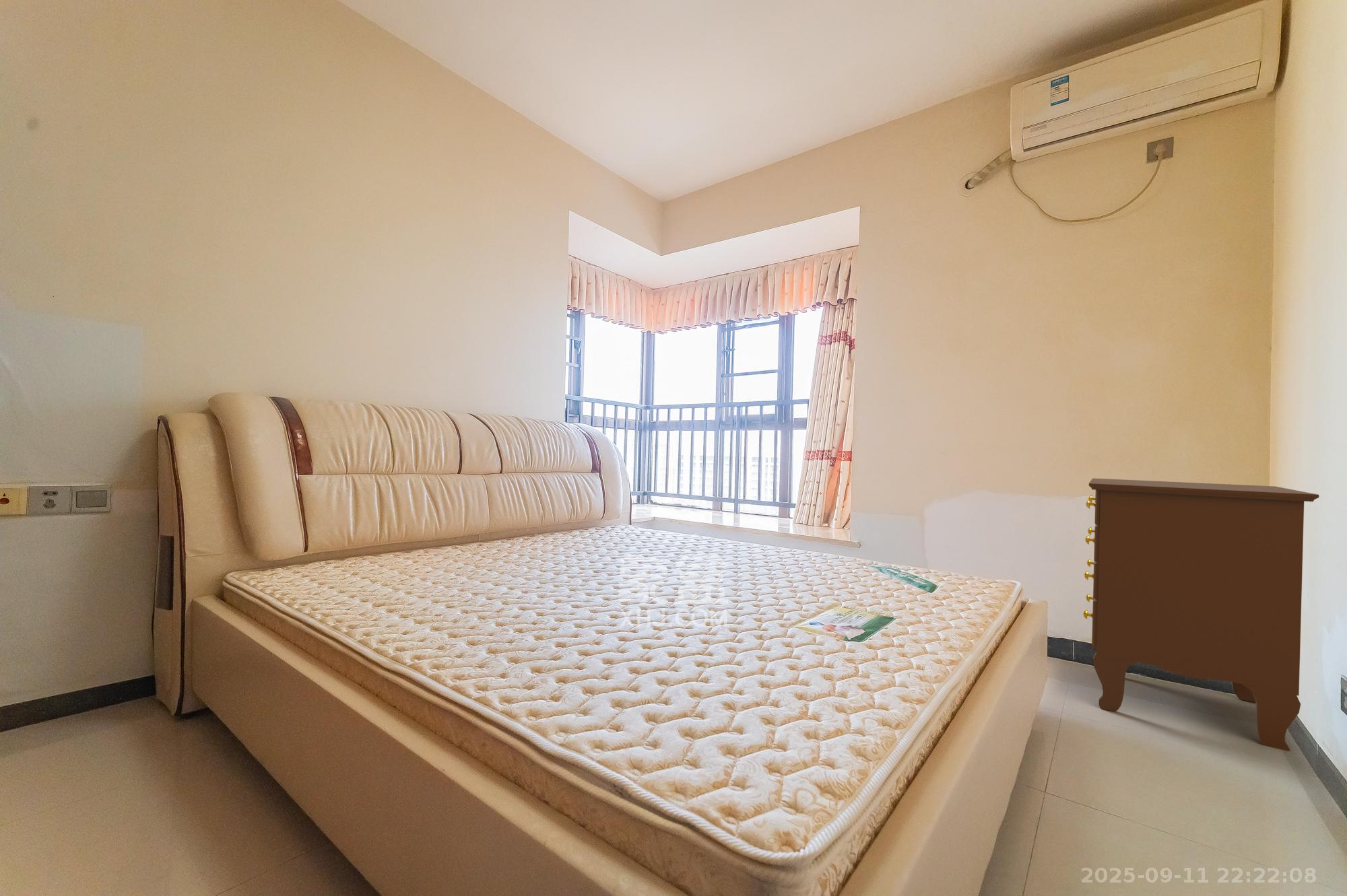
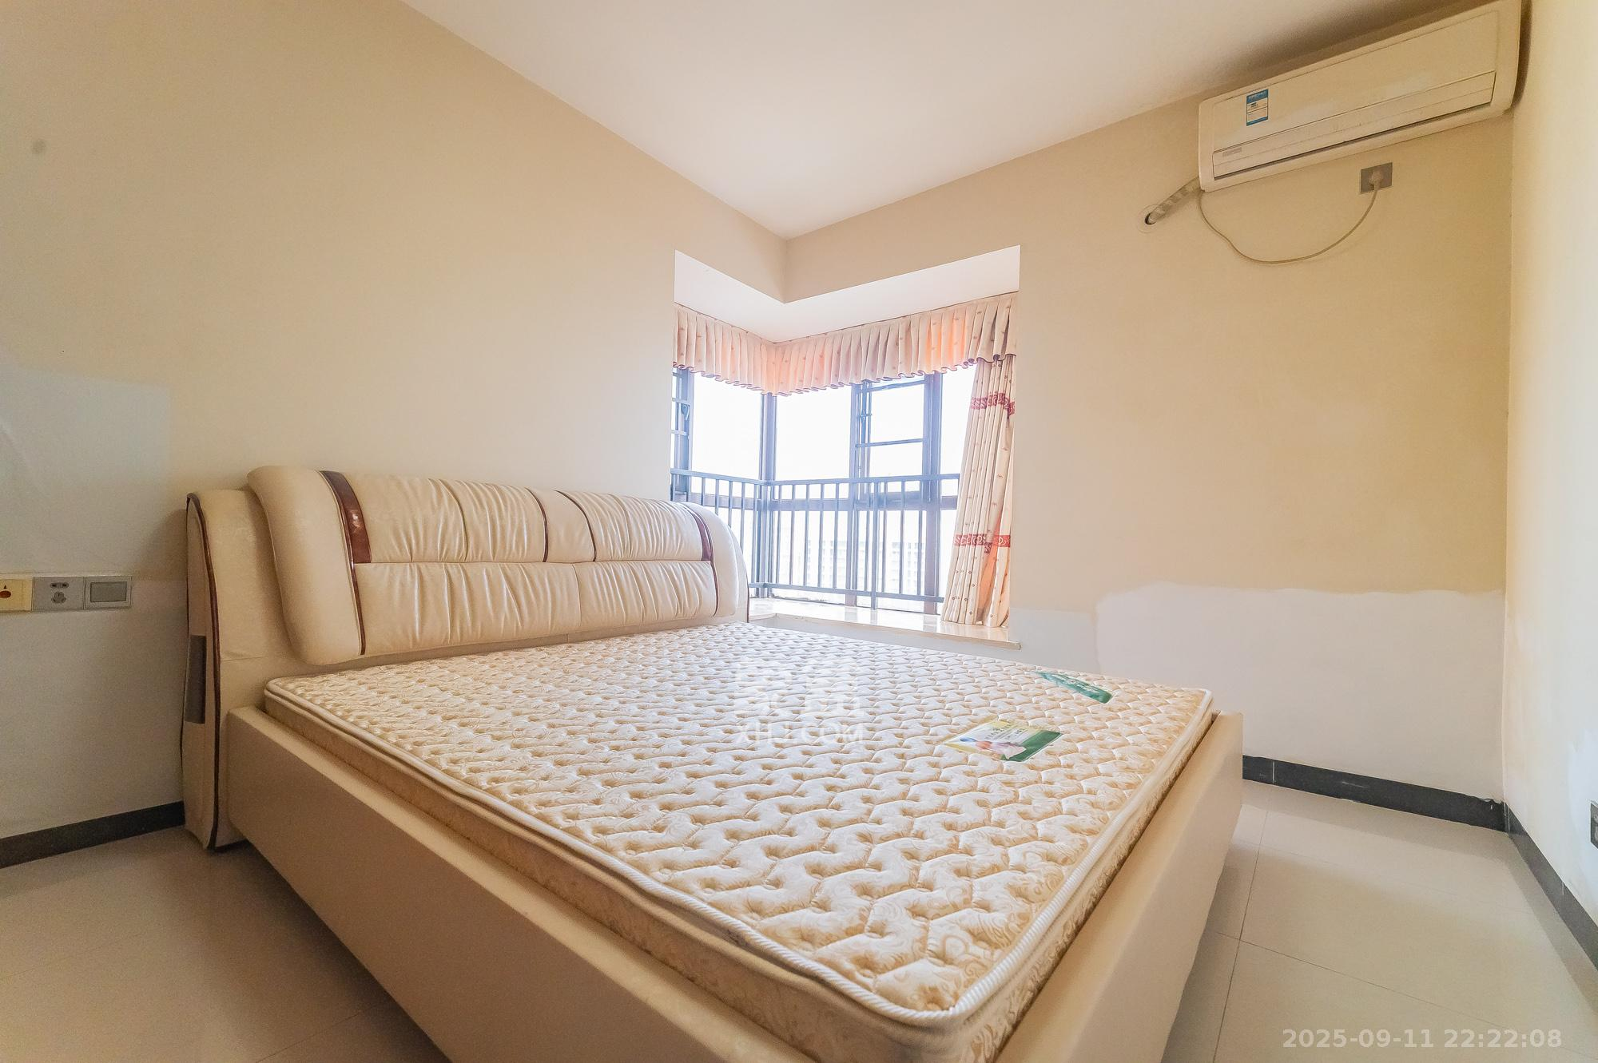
- dresser [1082,478,1319,752]
